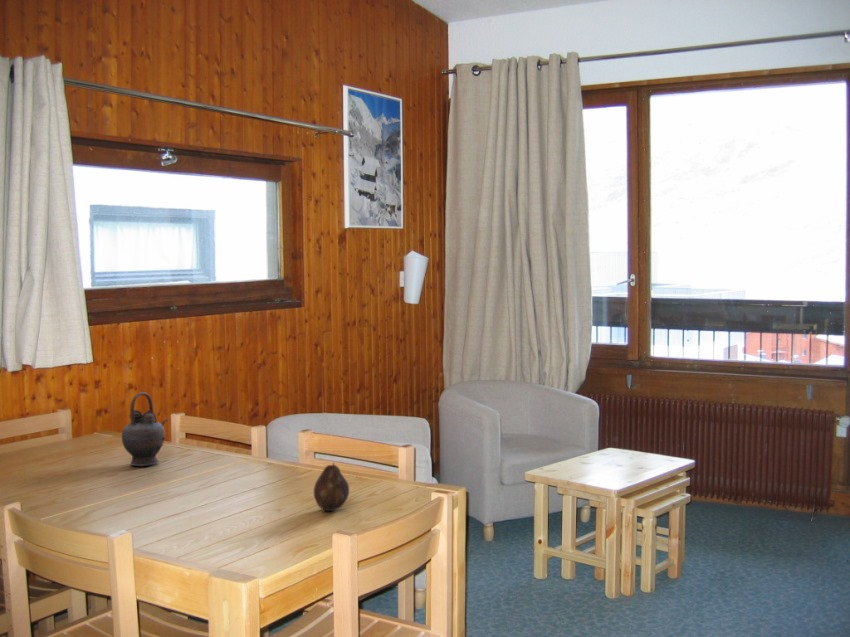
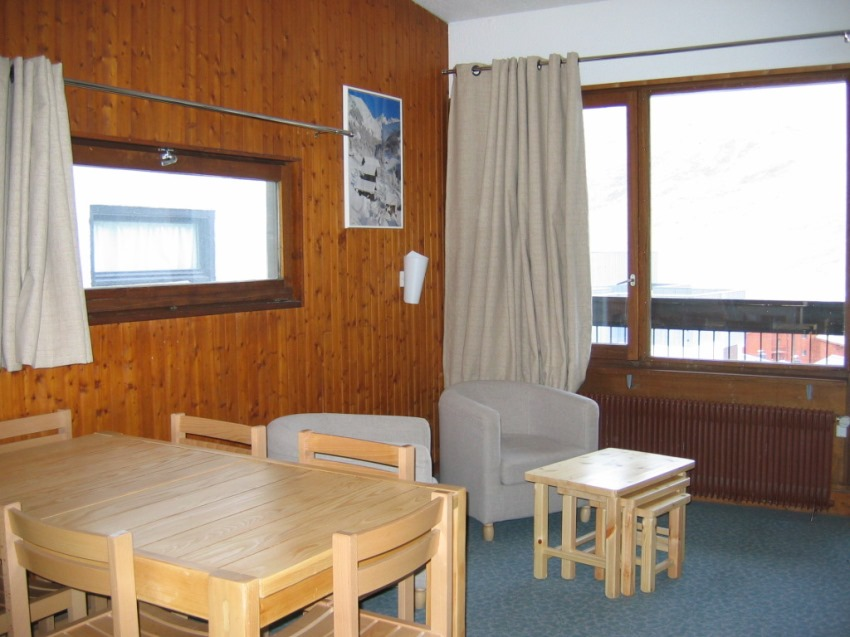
- teapot [120,391,168,467]
- fruit [313,462,350,512]
